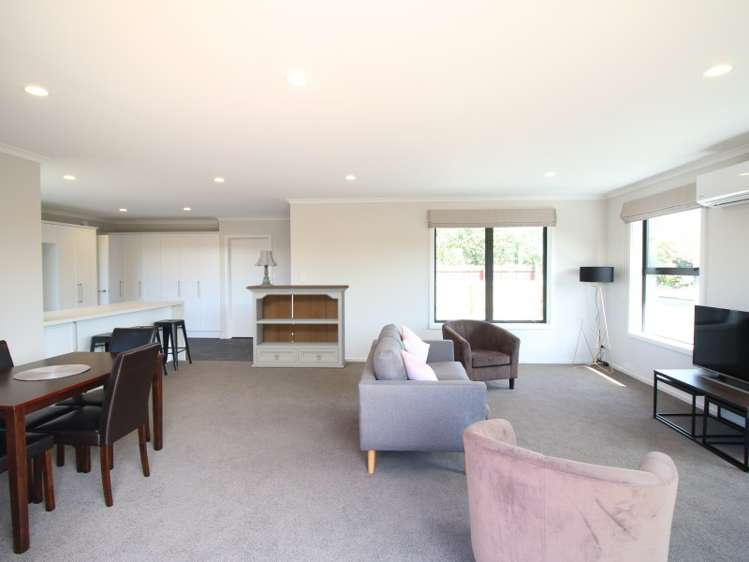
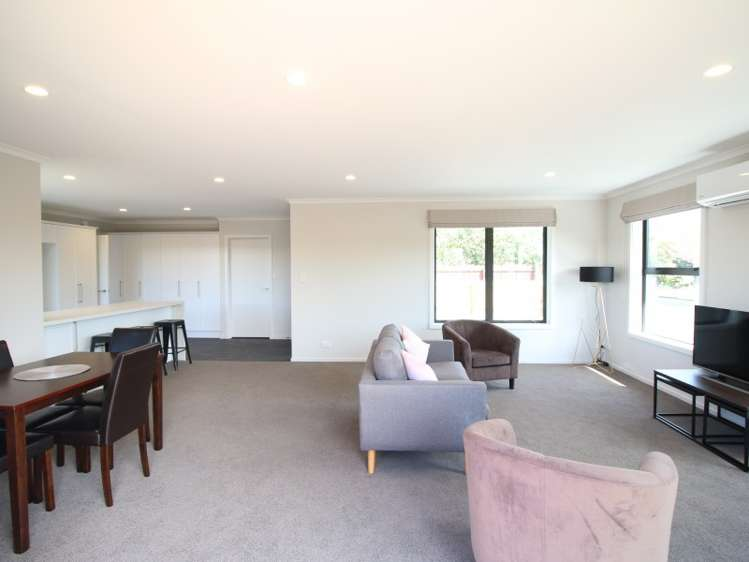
- bookshelf [245,284,350,369]
- table lamp [254,250,279,286]
